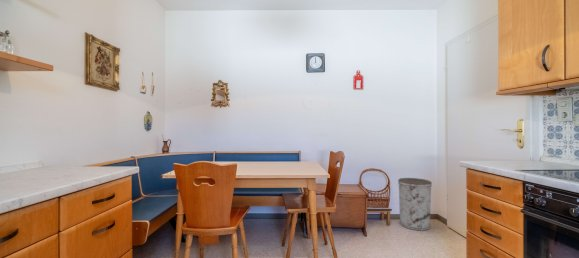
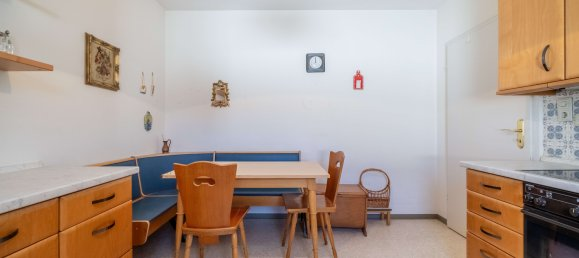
- trash can [397,177,433,231]
